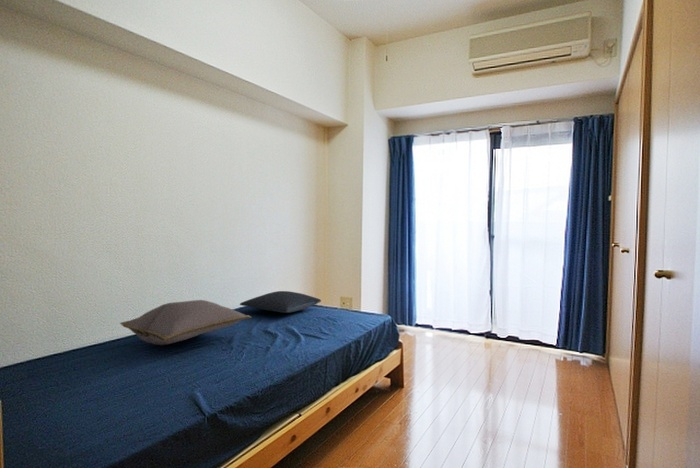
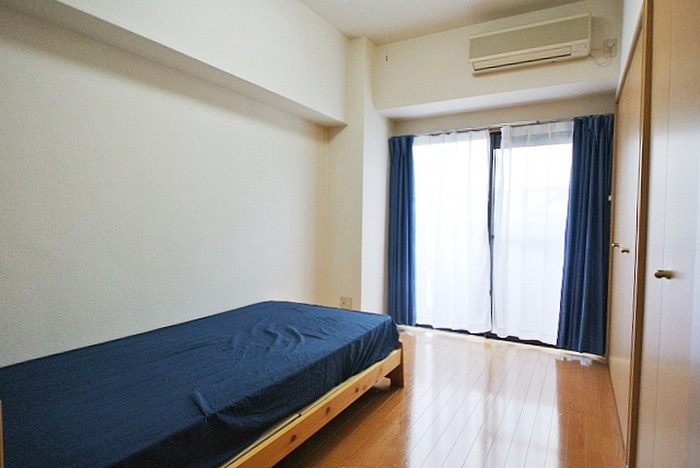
- pillow [239,290,322,314]
- cushion [119,299,252,347]
